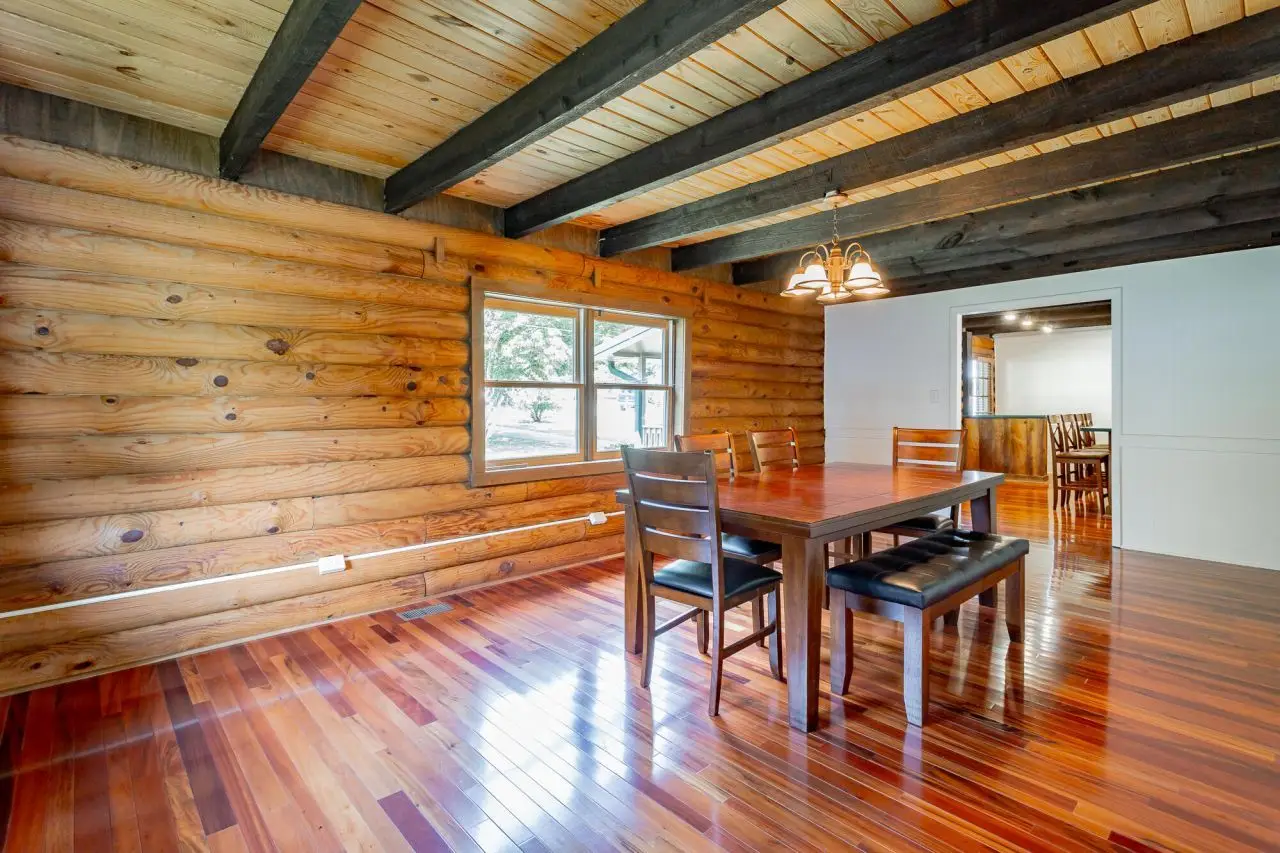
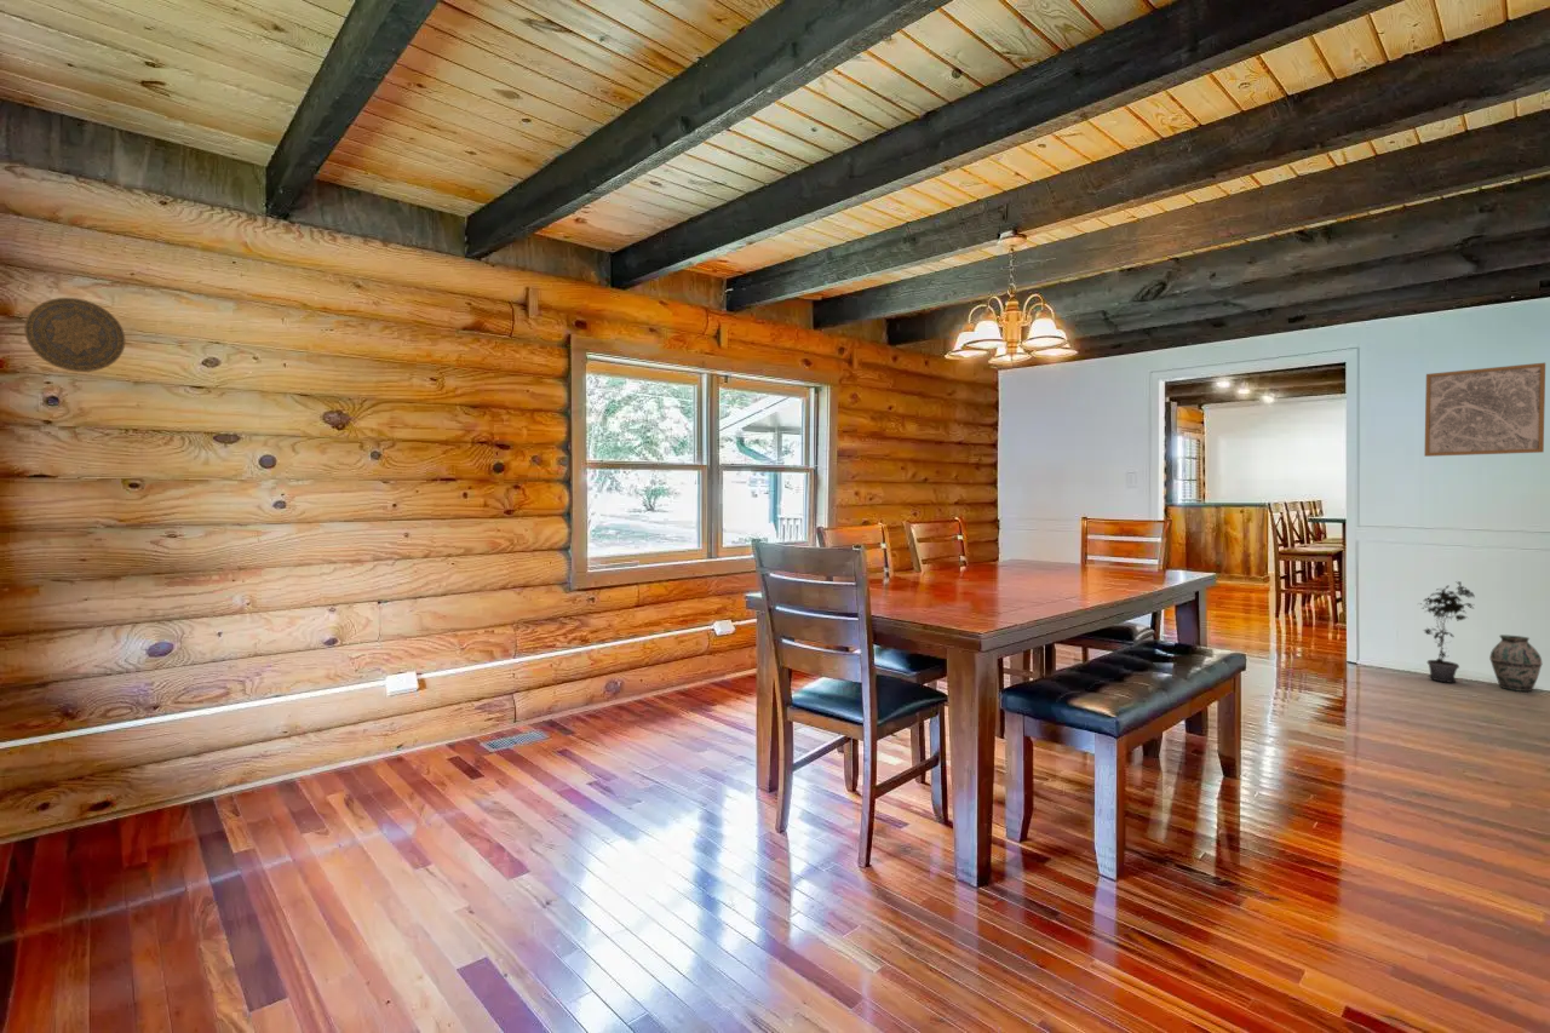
+ wall art [1423,362,1546,458]
+ decorative plate [23,297,126,373]
+ vase [1488,633,1544,693]
+ potted plant [1418,580,1476,684]
